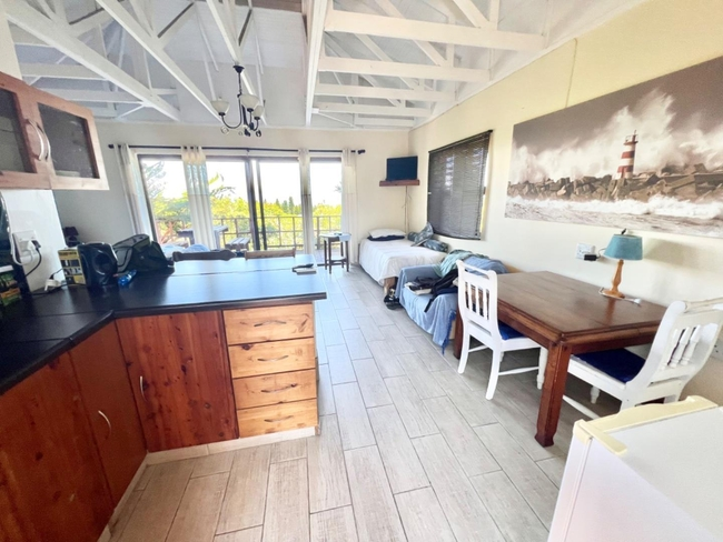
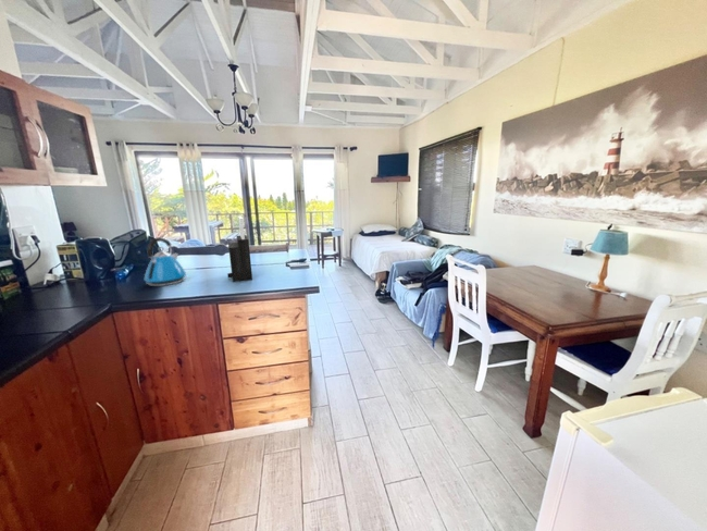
+ kettle [144,236,187,287]
+ knife block [226,215,253,283]
